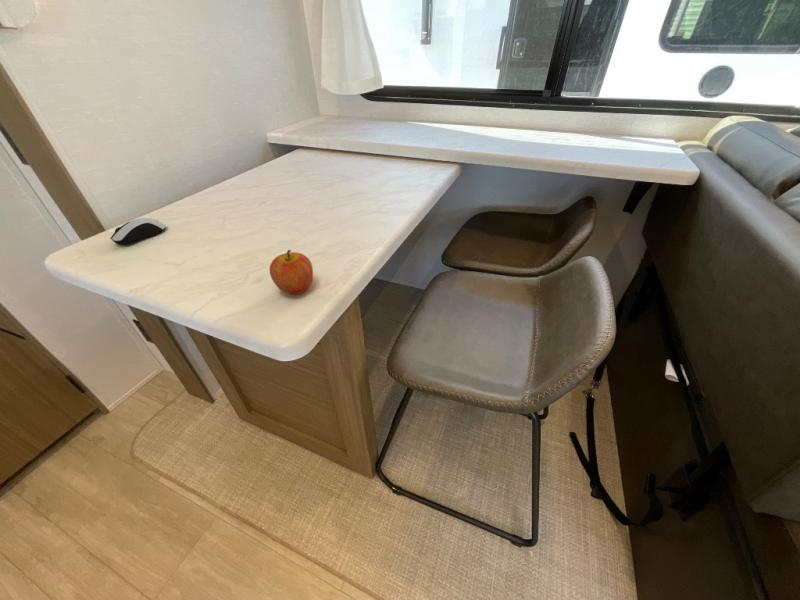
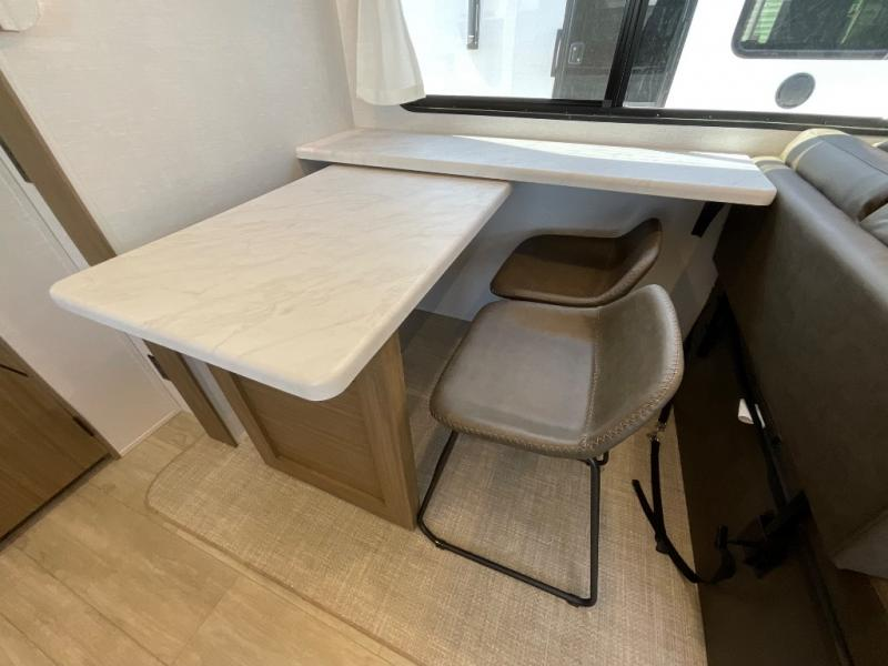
- computer mouse [109,217,167,246]
- apple [268,249,314,295]
